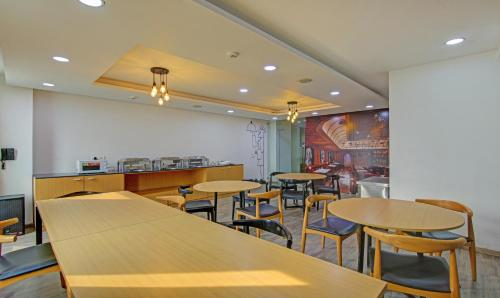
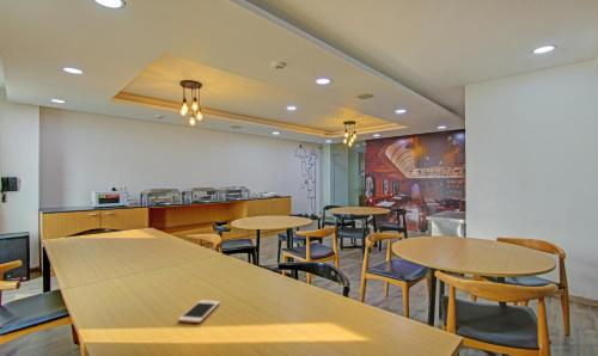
+ cell phone [177,299,221,324]
